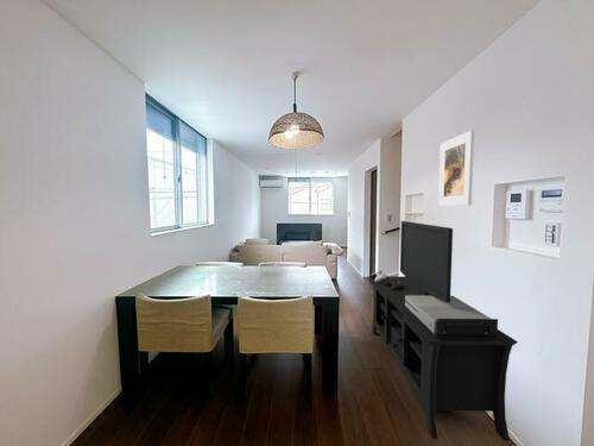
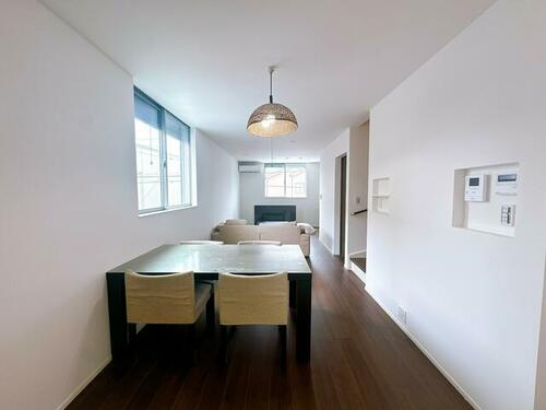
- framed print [437,130,475,206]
- media console [367,220,519,441]
